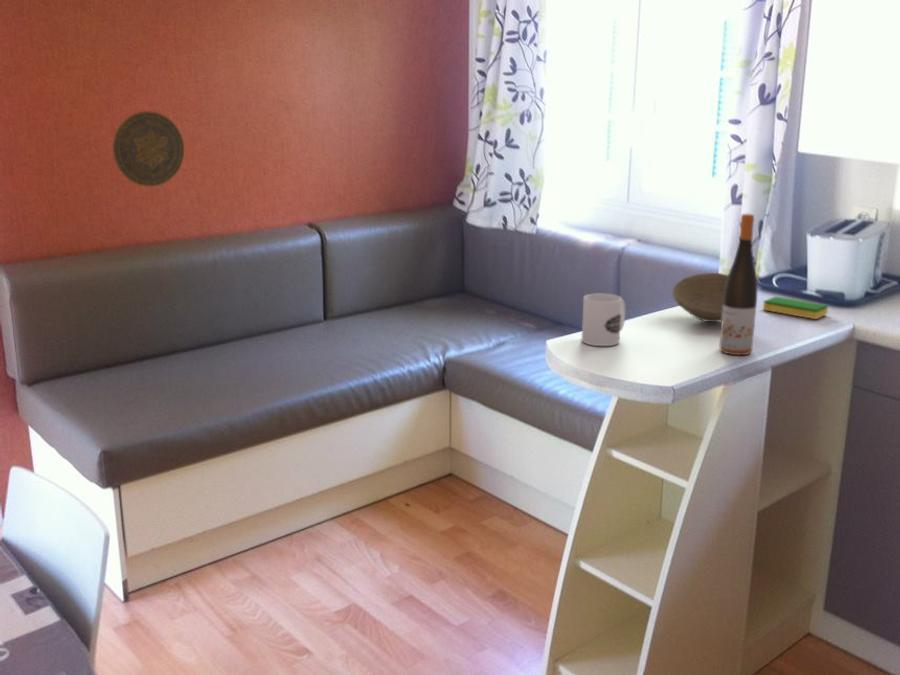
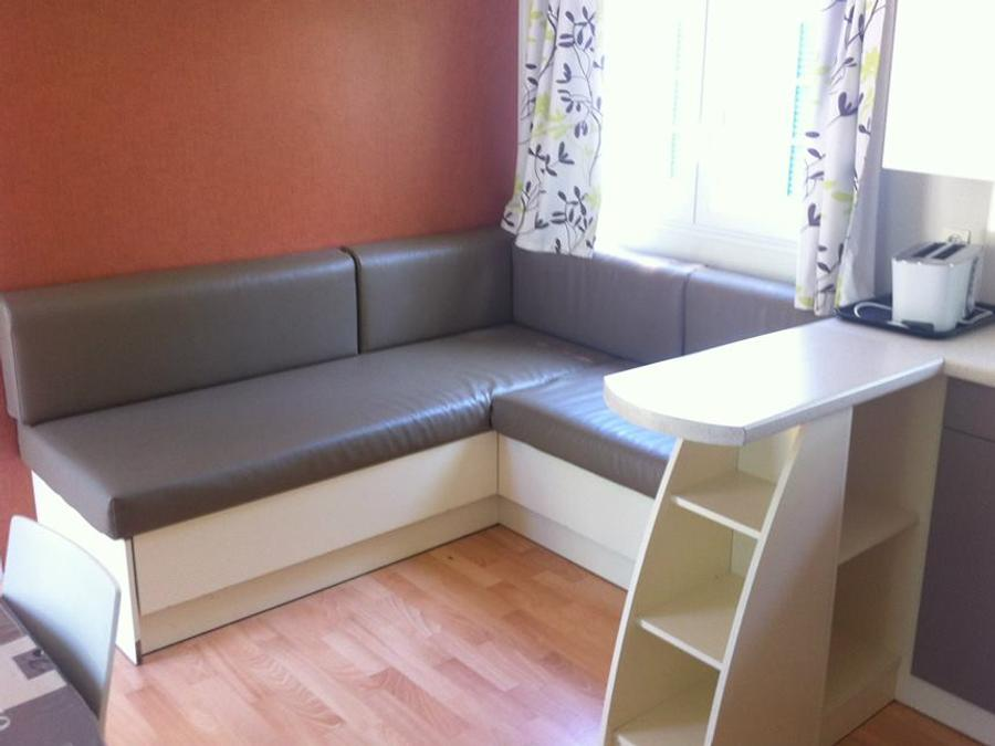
- bowl [672,272,728,323]
- mug [581,292,626,347]
- decorative plate [112,110,185,188]
- dish sponge [762,295,829,320]
- wine bottle [718,213,759,356]
